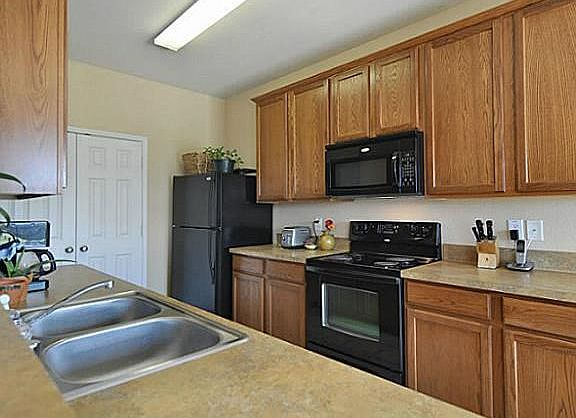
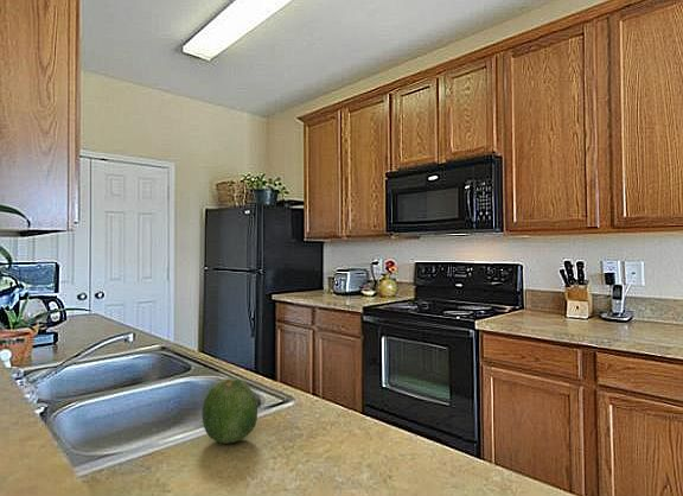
+ fruit [200,377,258,445]
